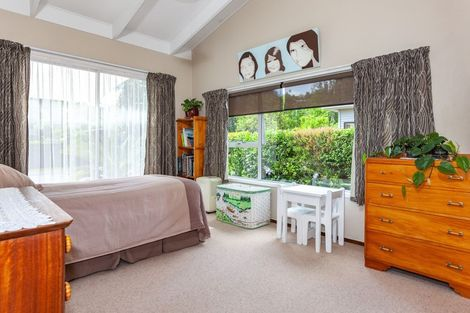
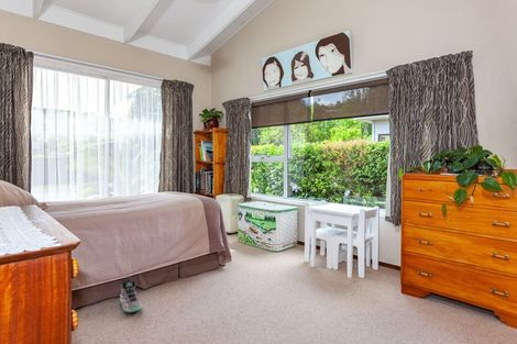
+ sneaker [119,275,143,313]
